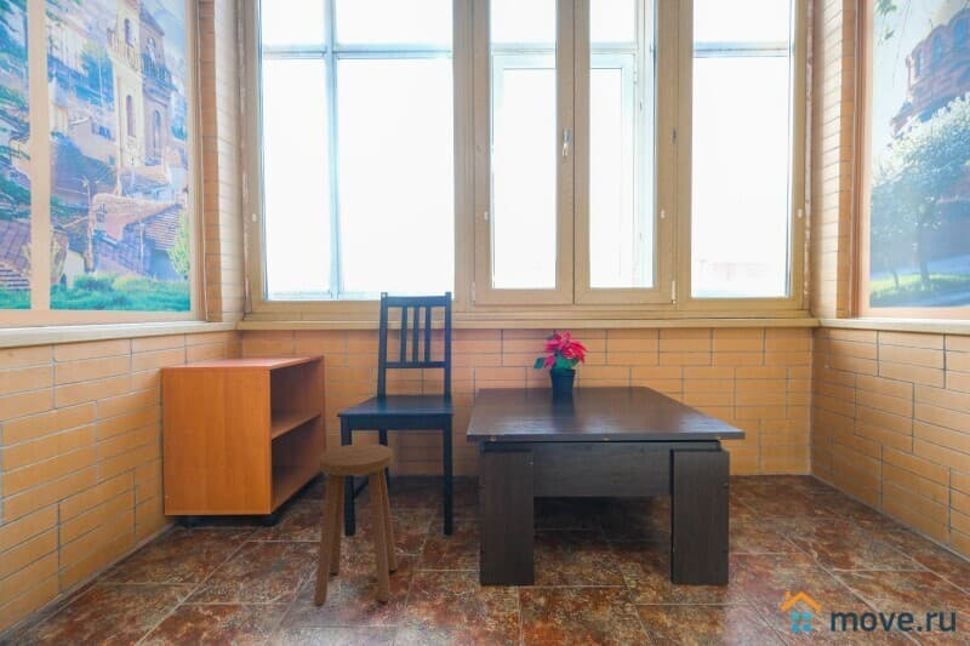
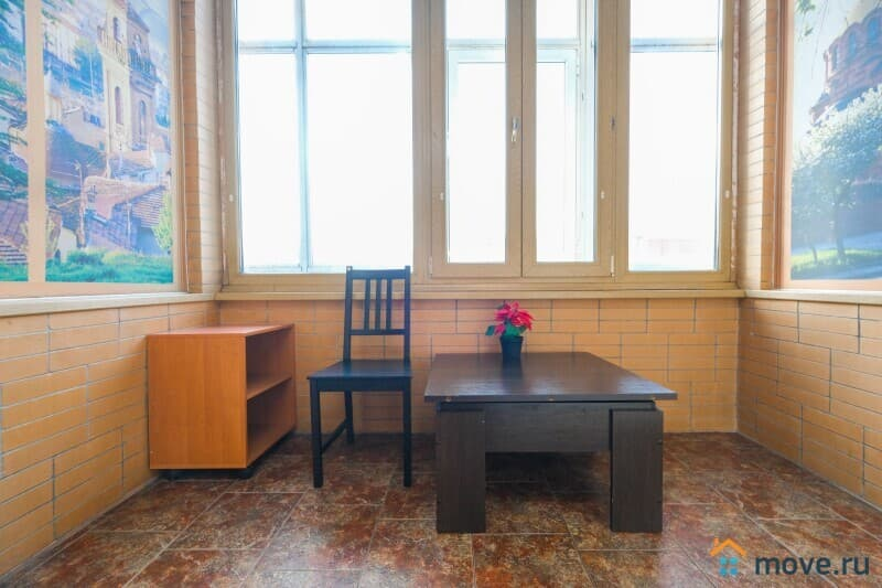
- stool [313,442,398,606]
